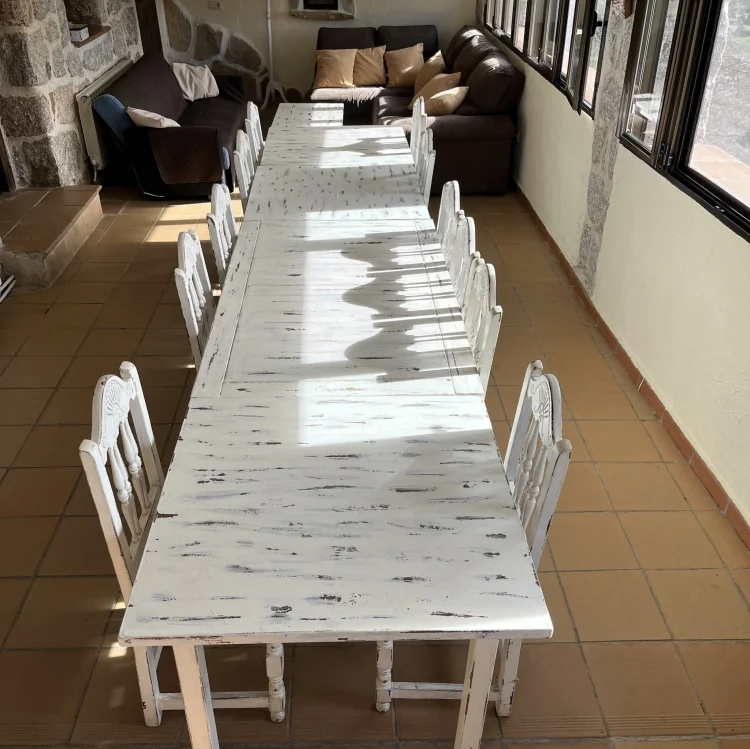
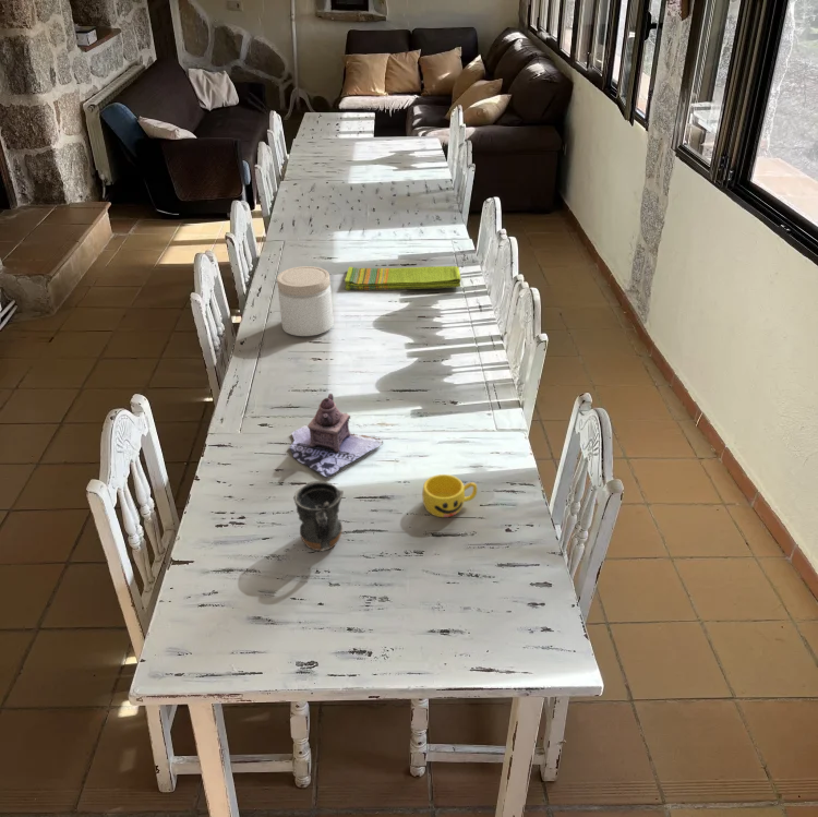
+ dish towel [344,265,461,291]
+ jar [276,265,335,337]
+ cup [421,473,478,518]
+ teapot [288,393,384,479]
+ mug [292,480,345,553]
